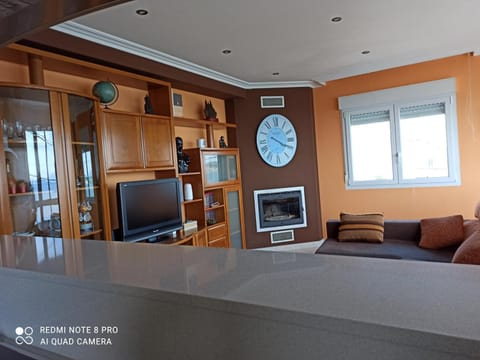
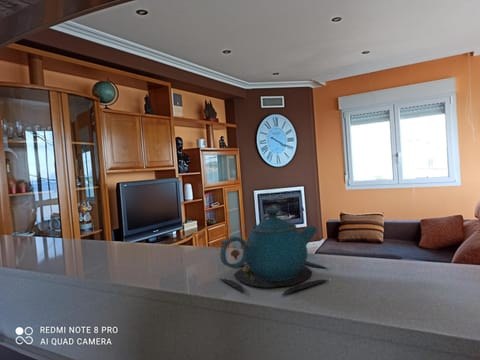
+ teapot [218,207,328,296]
